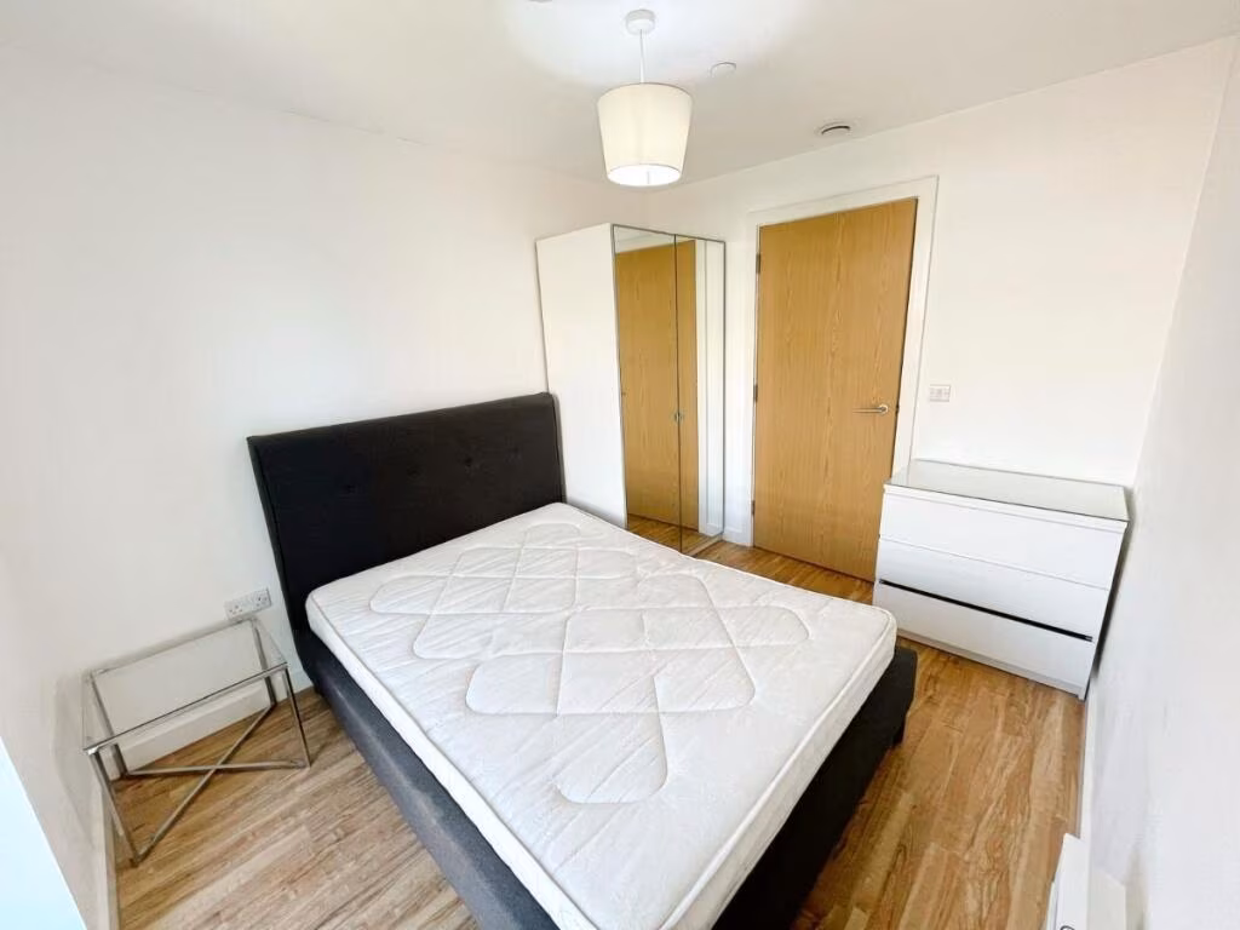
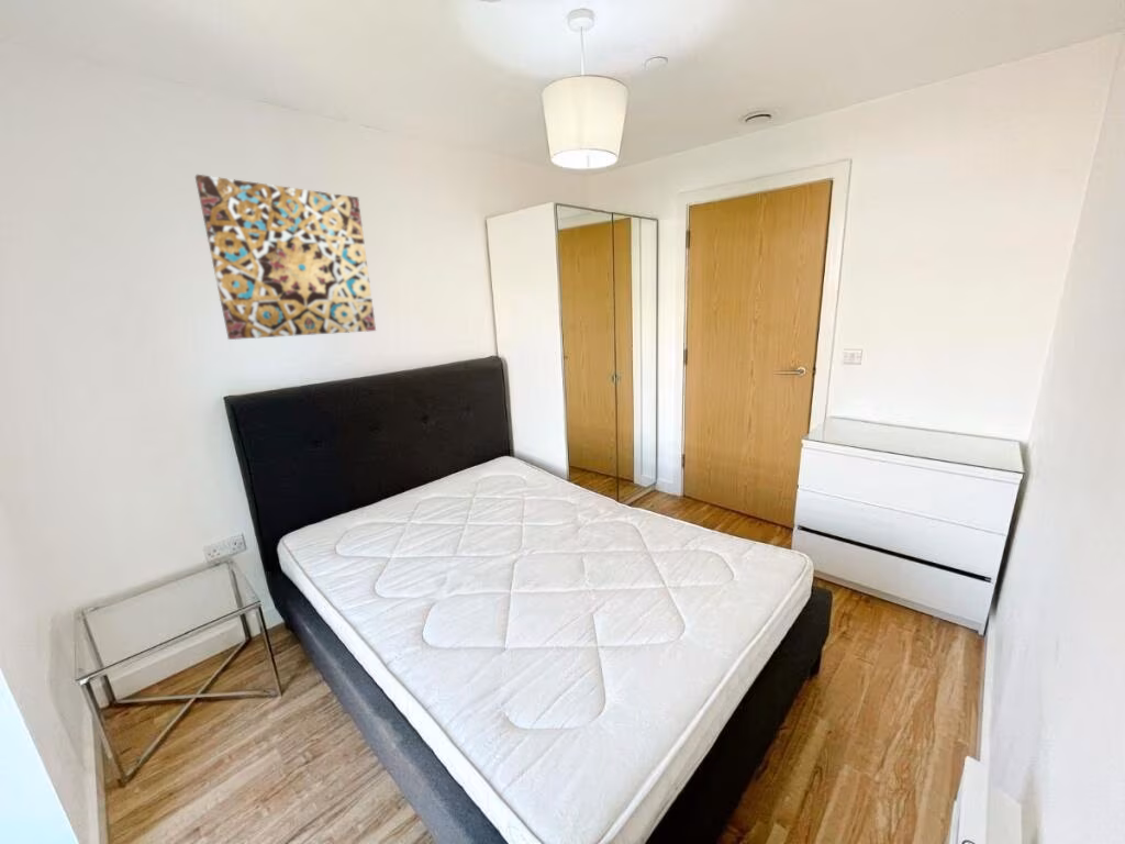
+ wall art [194,174,377,341]
